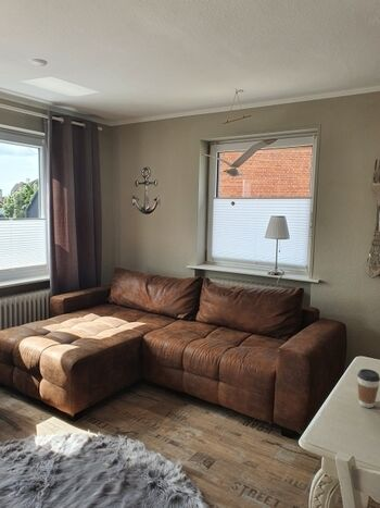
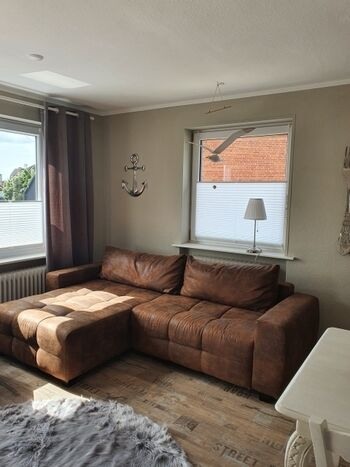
- coffee cup [356,368,380,409]
